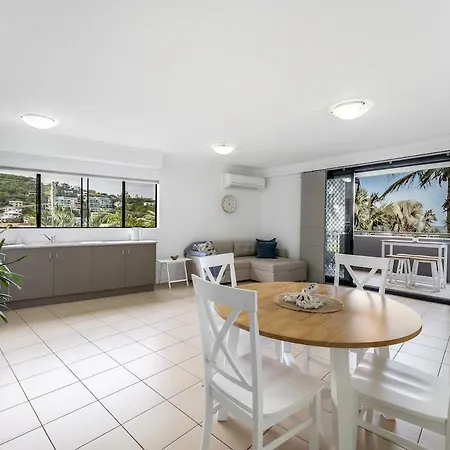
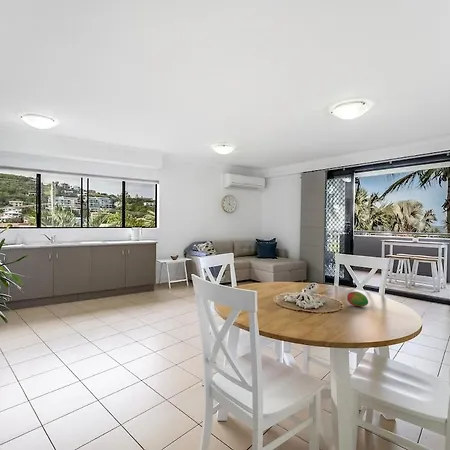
+ fruit [346,290,369,308]
